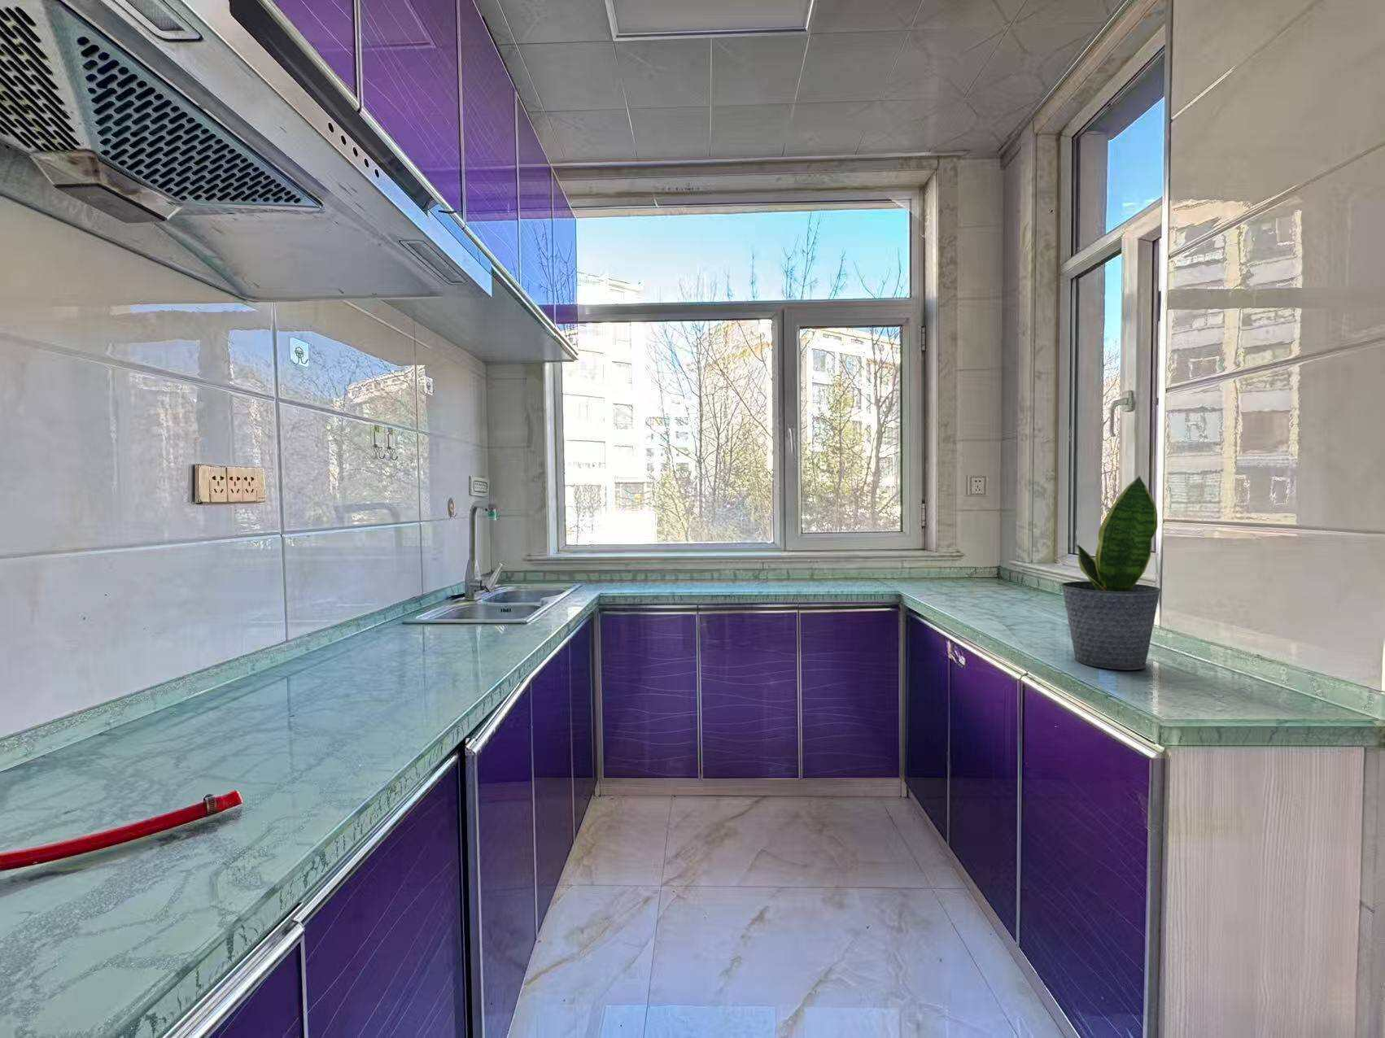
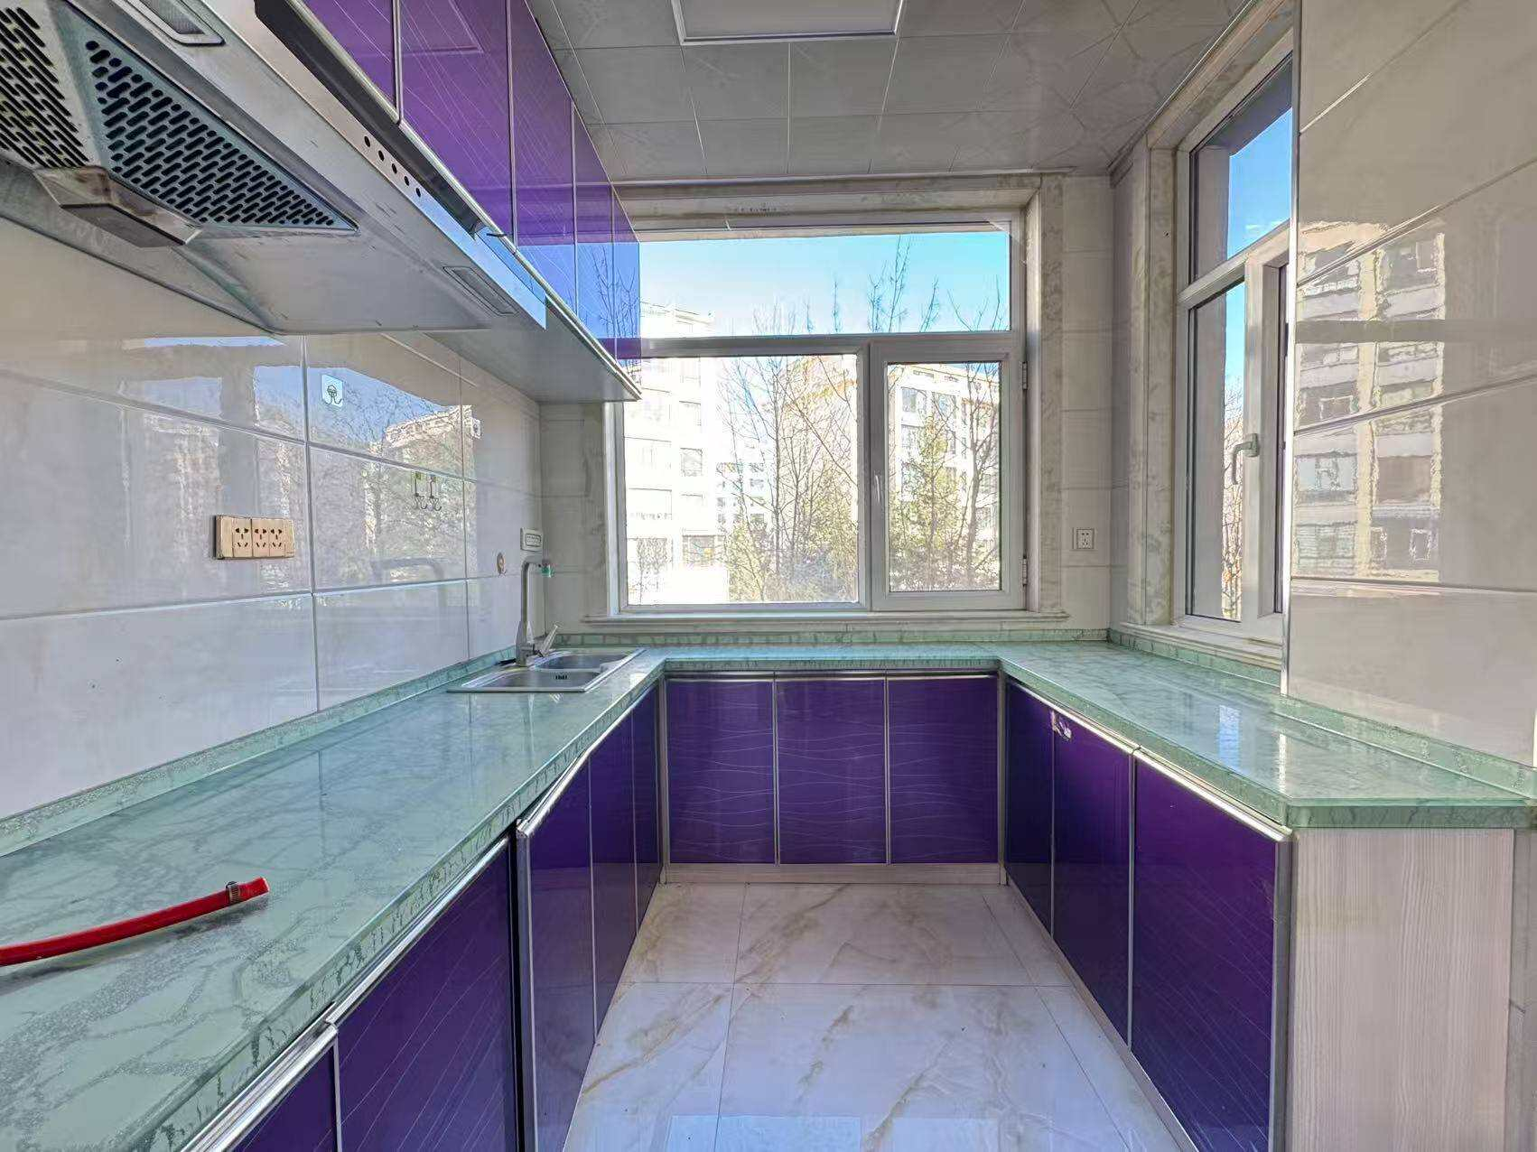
- potted plant [1060,474,1163,672]
